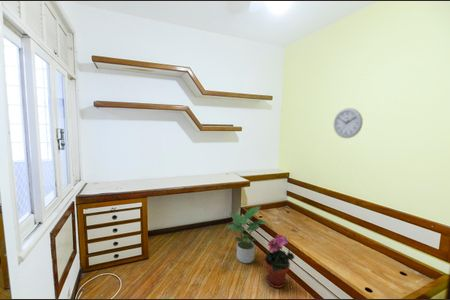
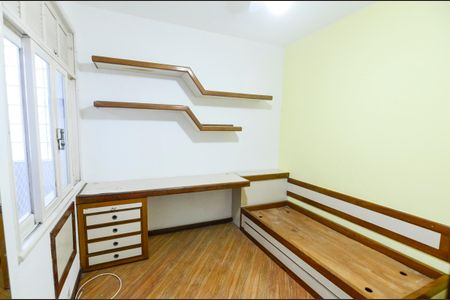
- wall clock [332,107,364,139]
- potted plant [225,205,269,264]
- potted plant [263,234,295,289]
